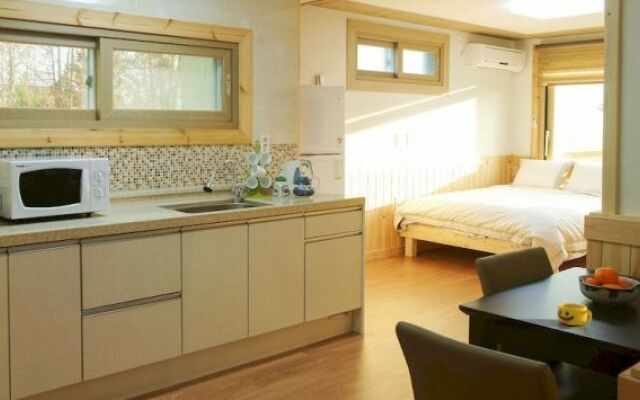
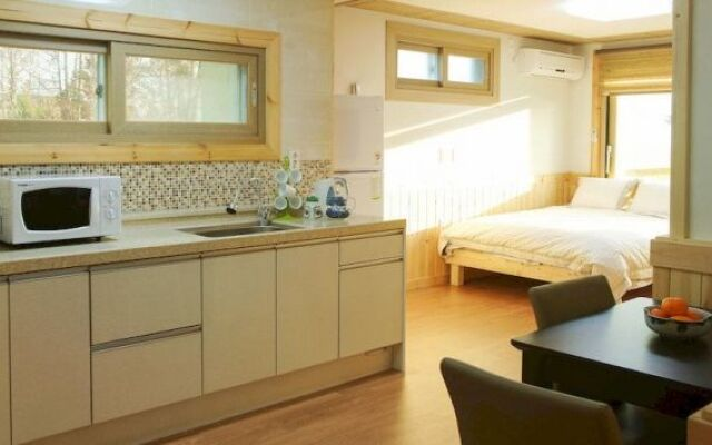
- cup [556,302,593,326]
